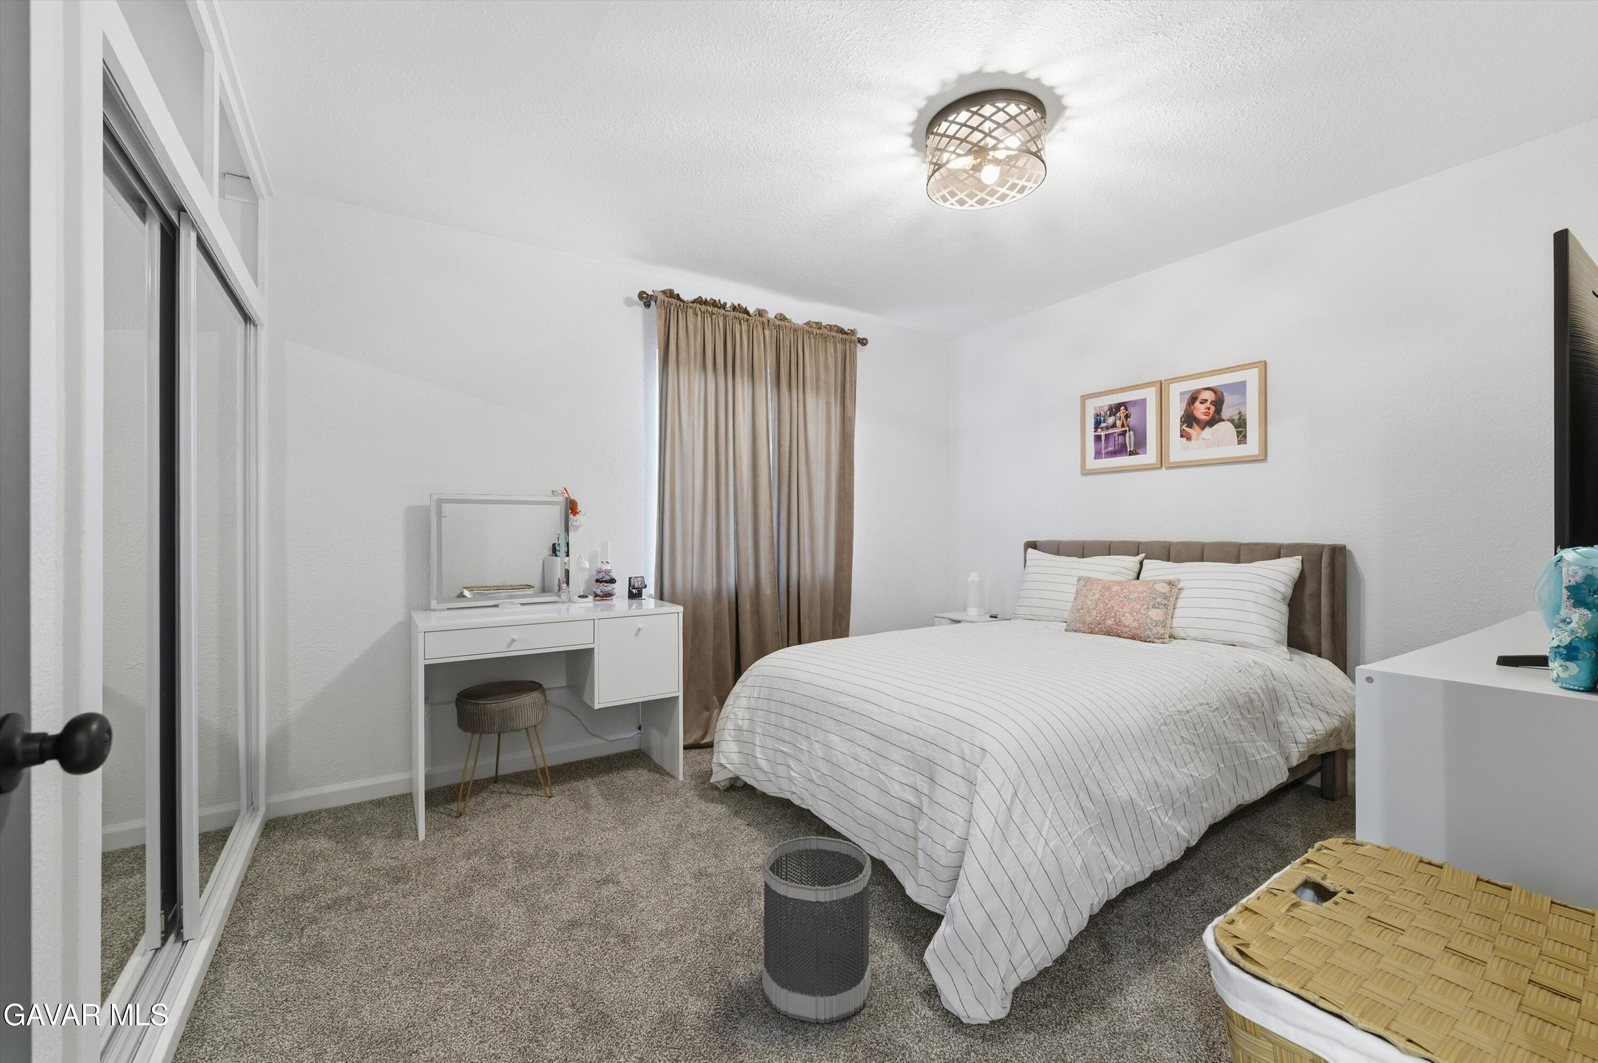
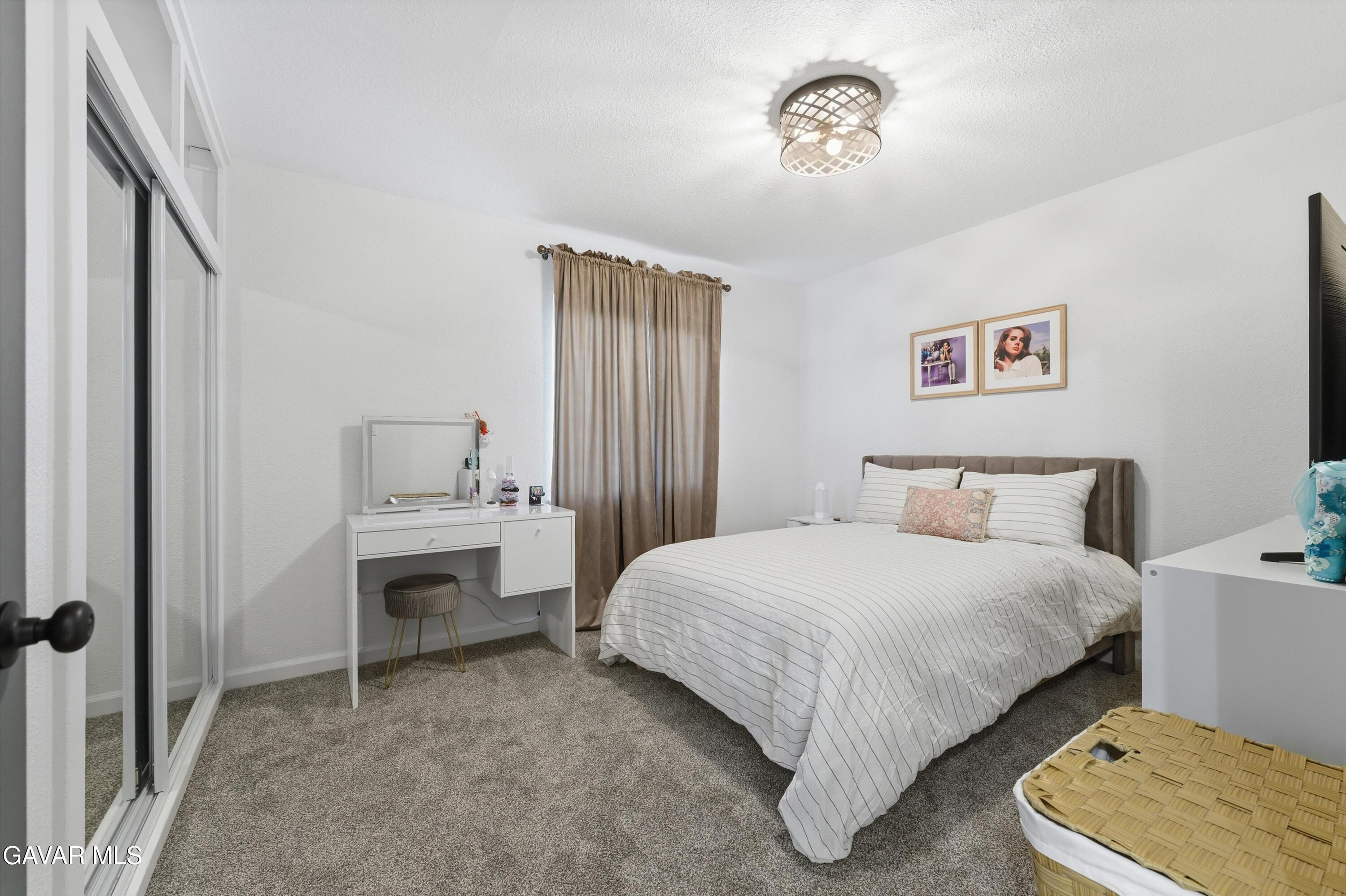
- wastebasket [762,836,871,1024]
